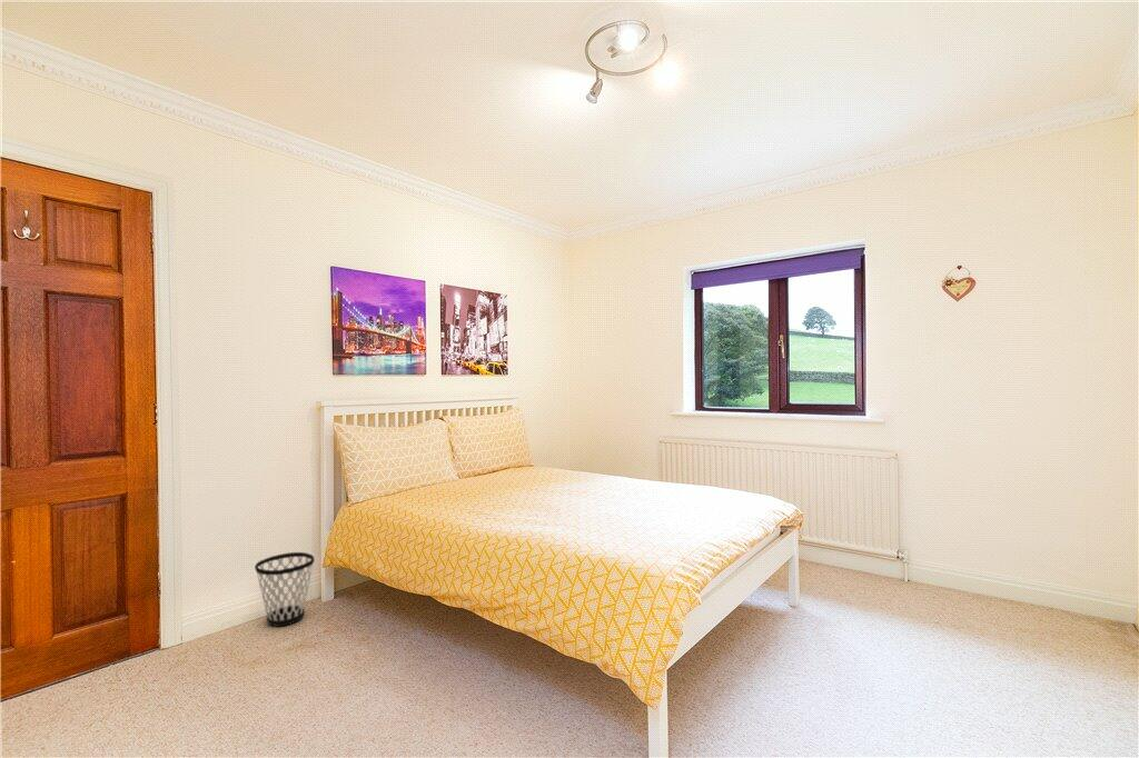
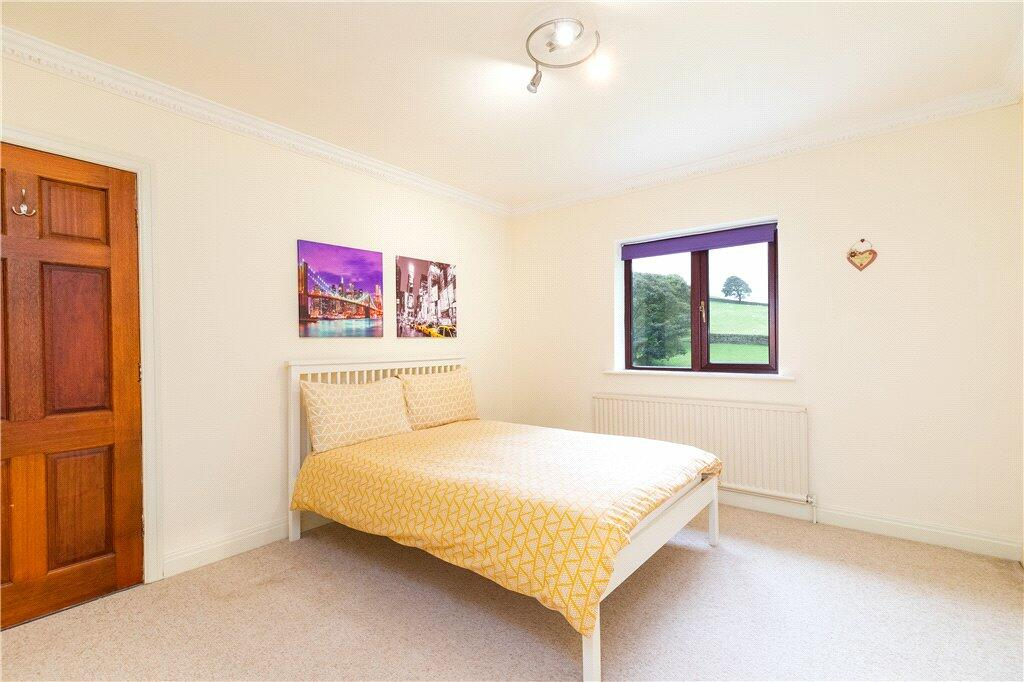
- wastebasket [254,551,316,628]
